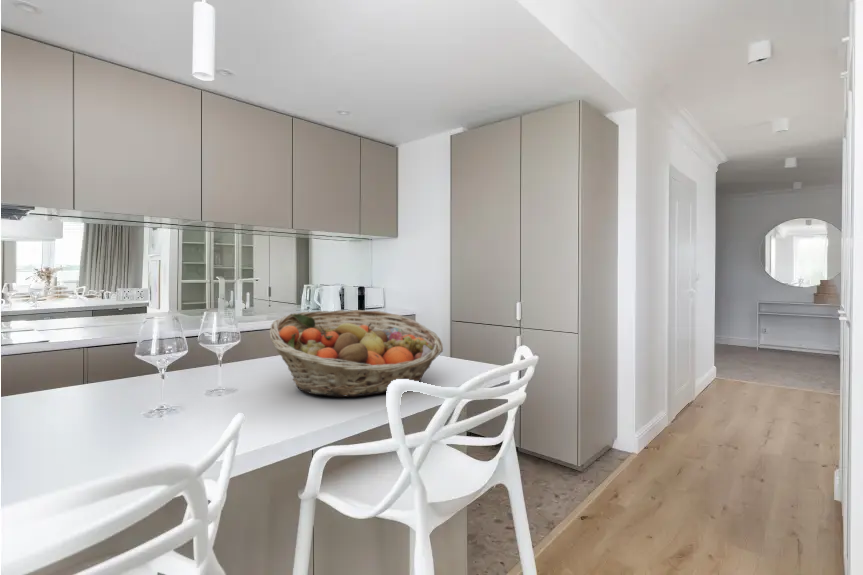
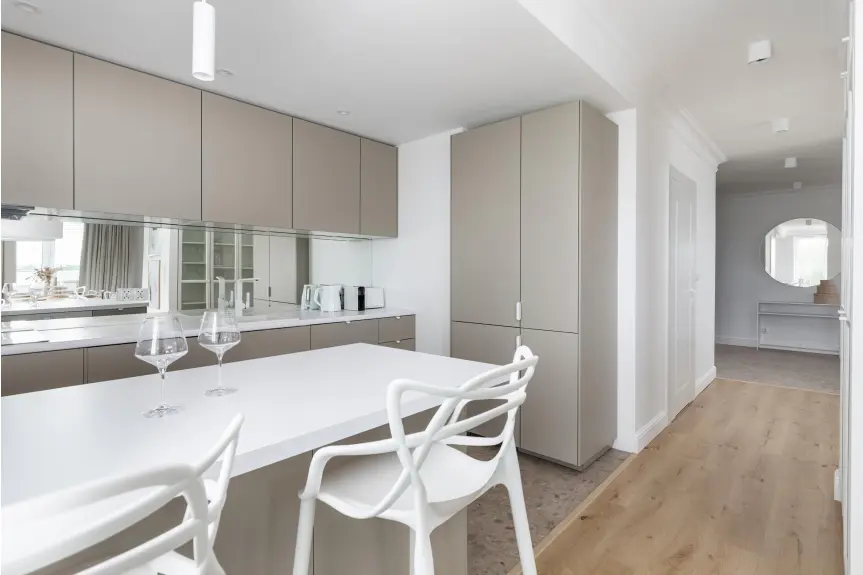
- fruit basket [269,309,444,398]
